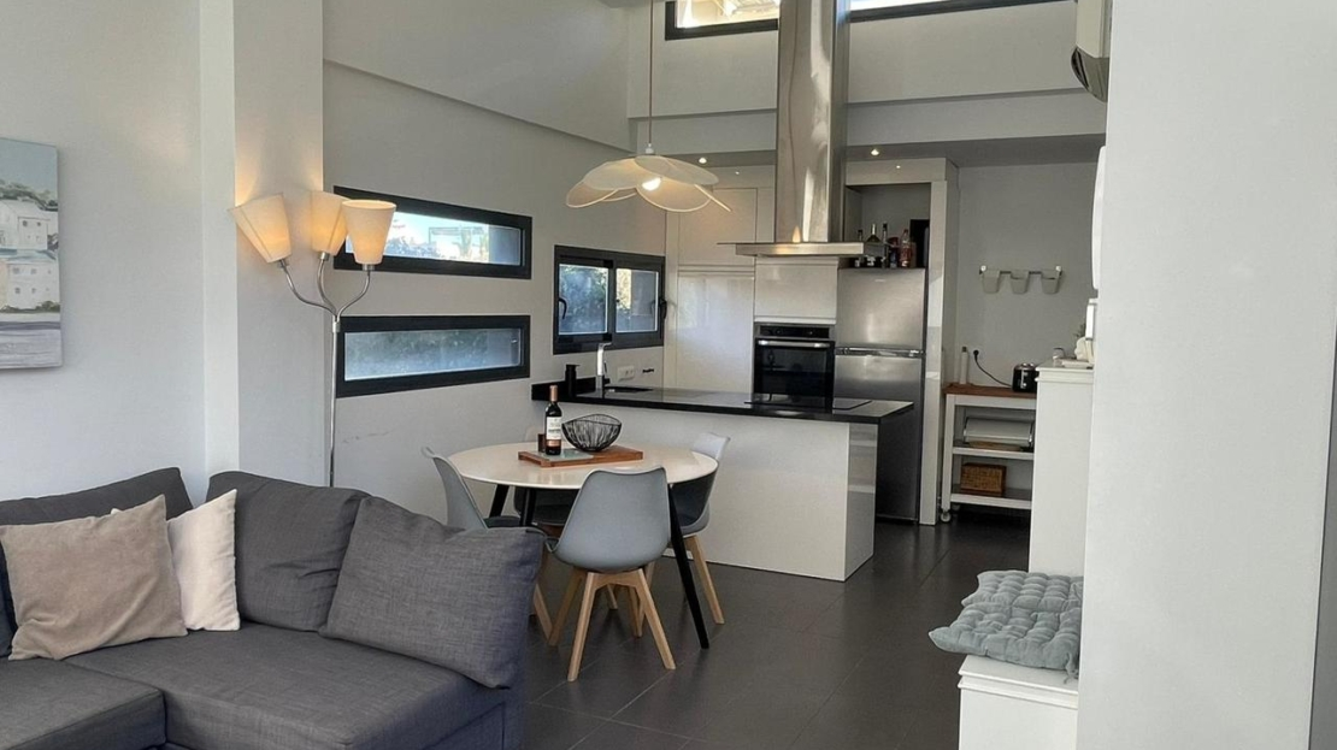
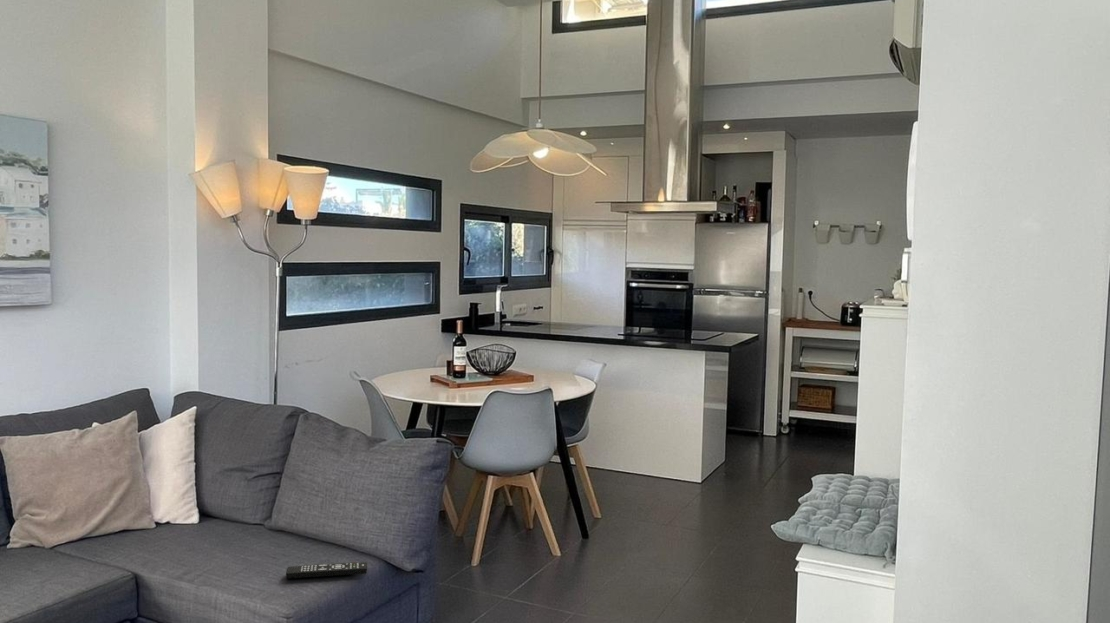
+ remote control [285,561,369,579]
